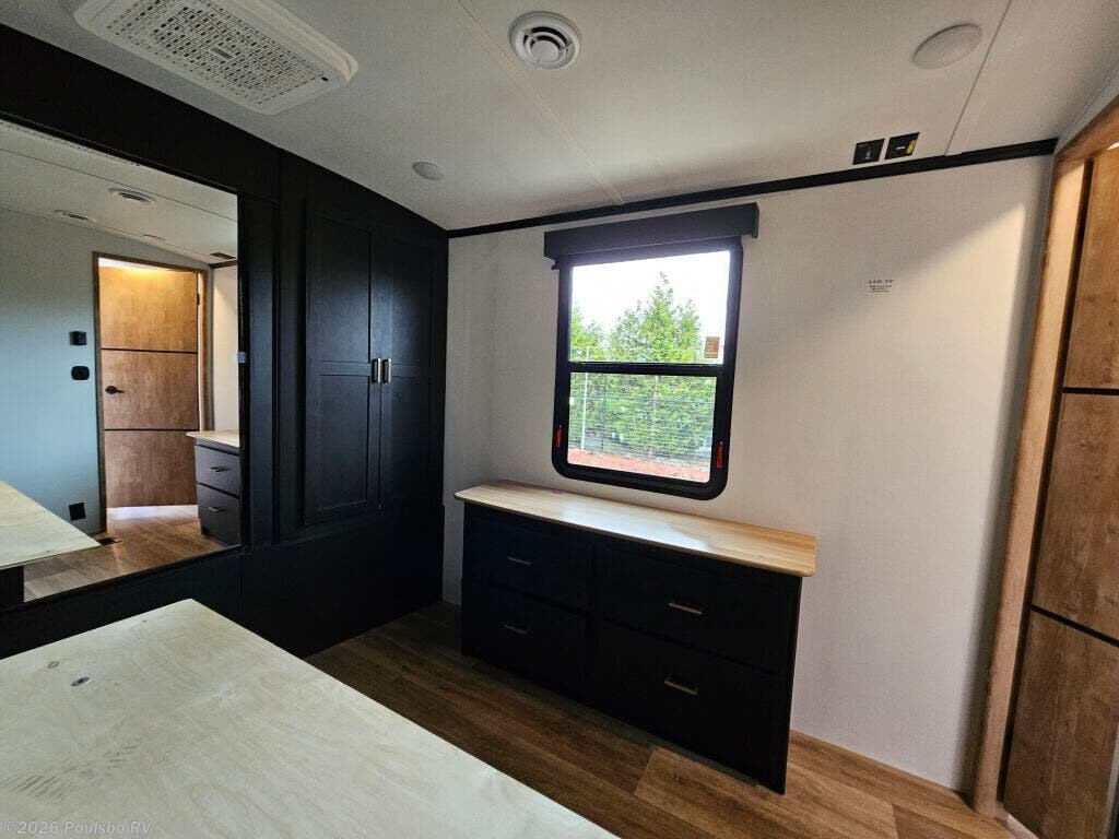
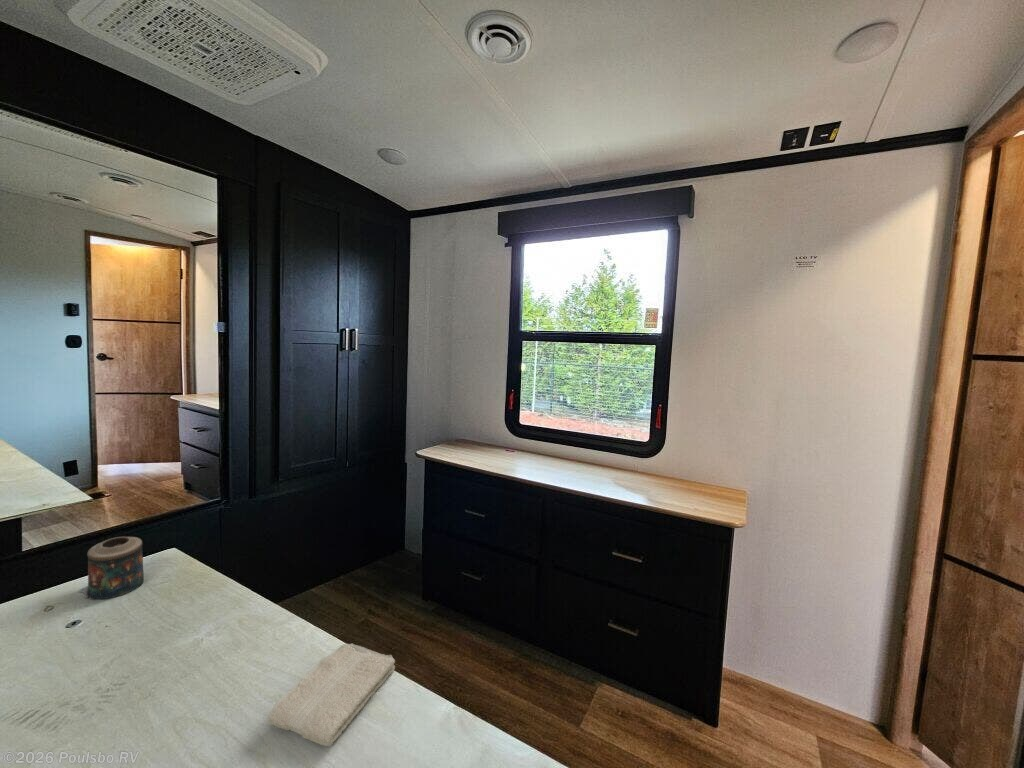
+ candle [76,536,145,601]
+ washcloth [266,642,396,747]
